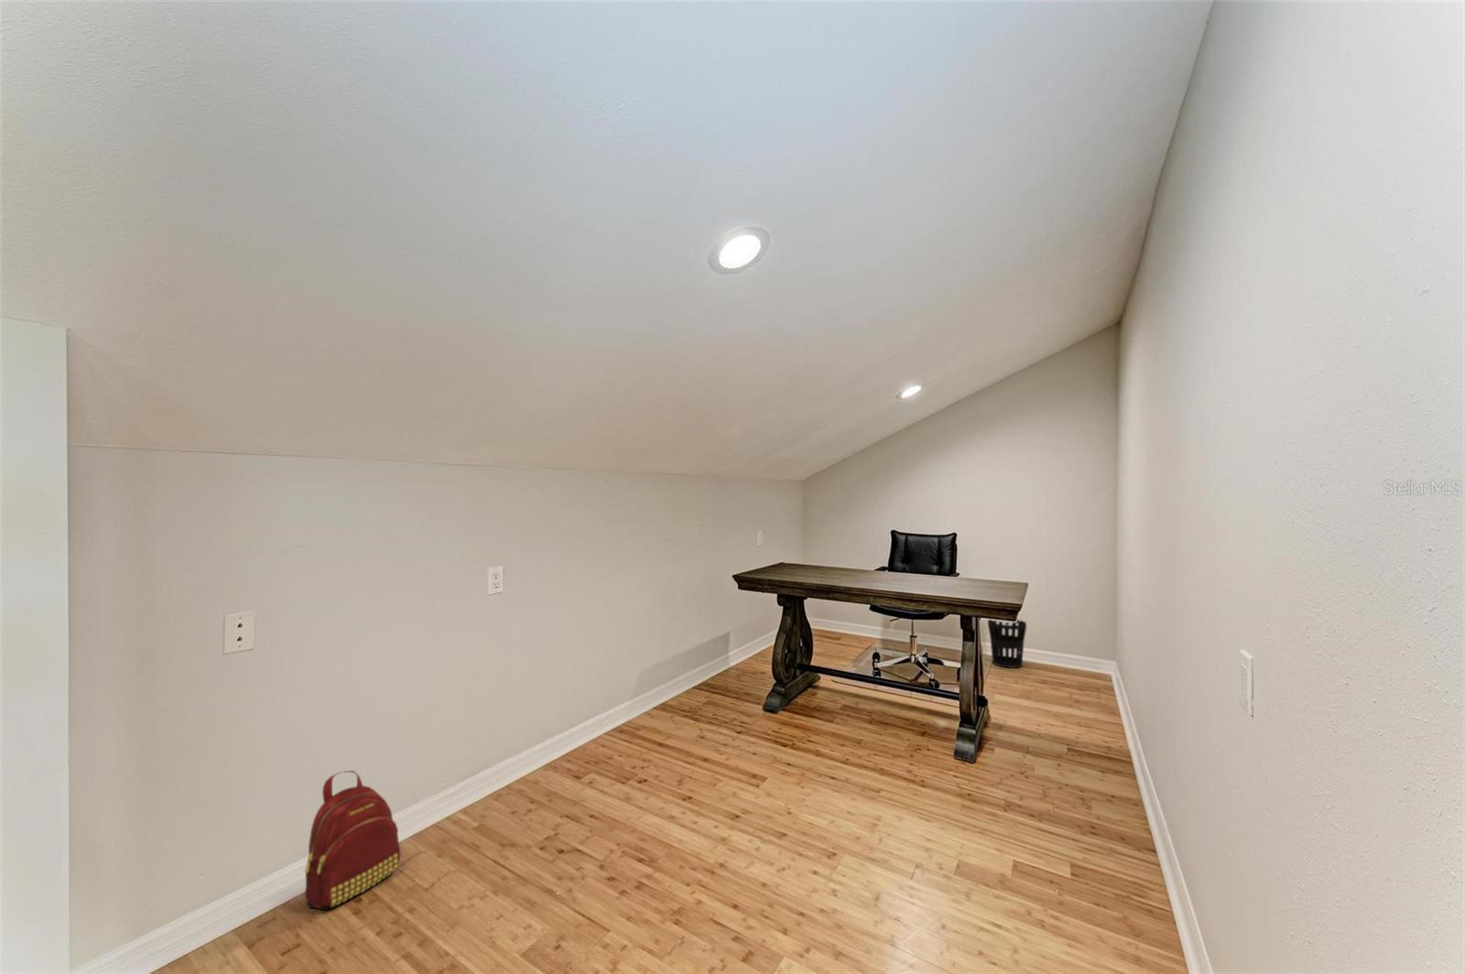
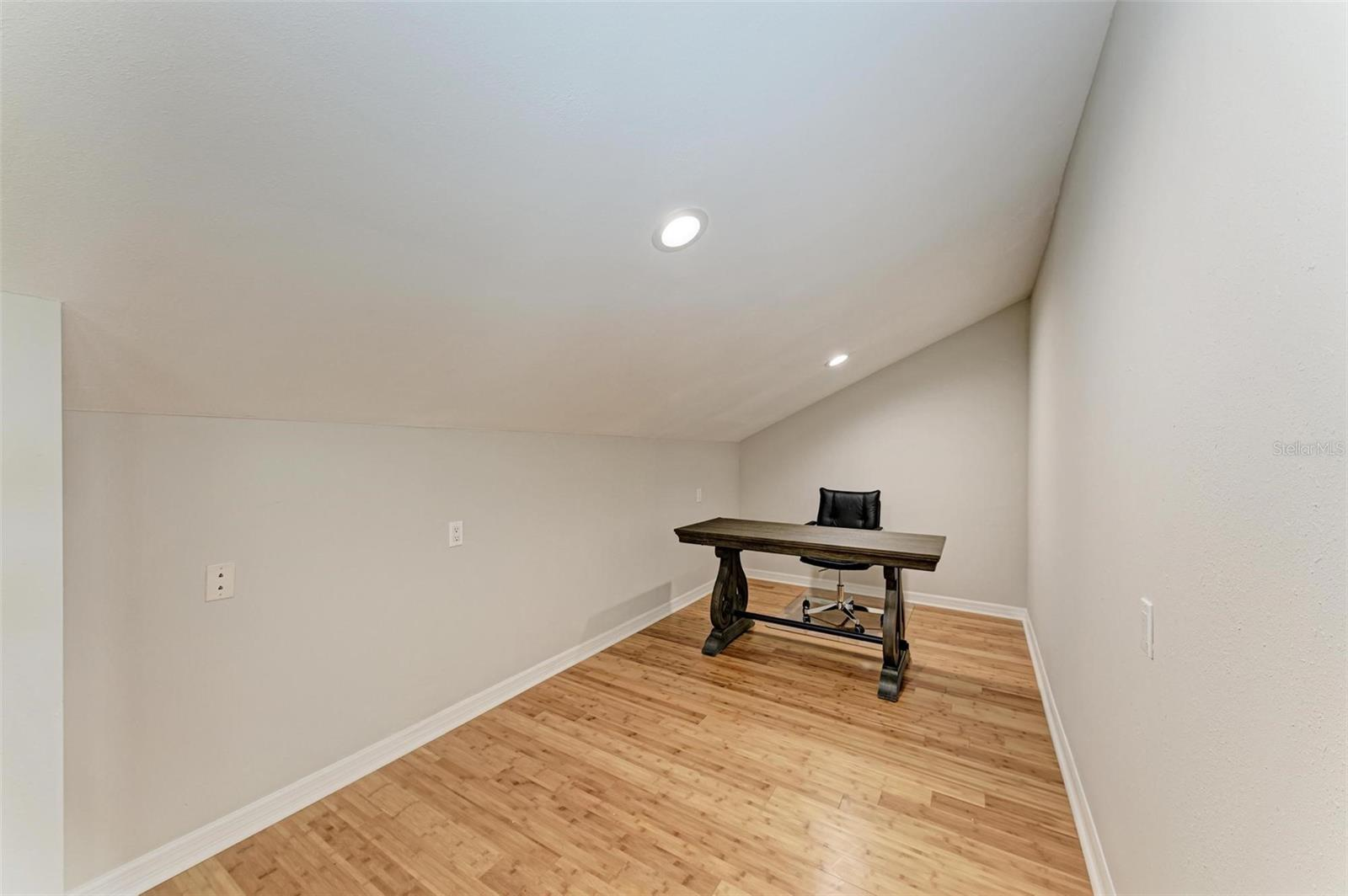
- wastebasket [987,619,1027,670]
- backpack [304,770,401,911]
